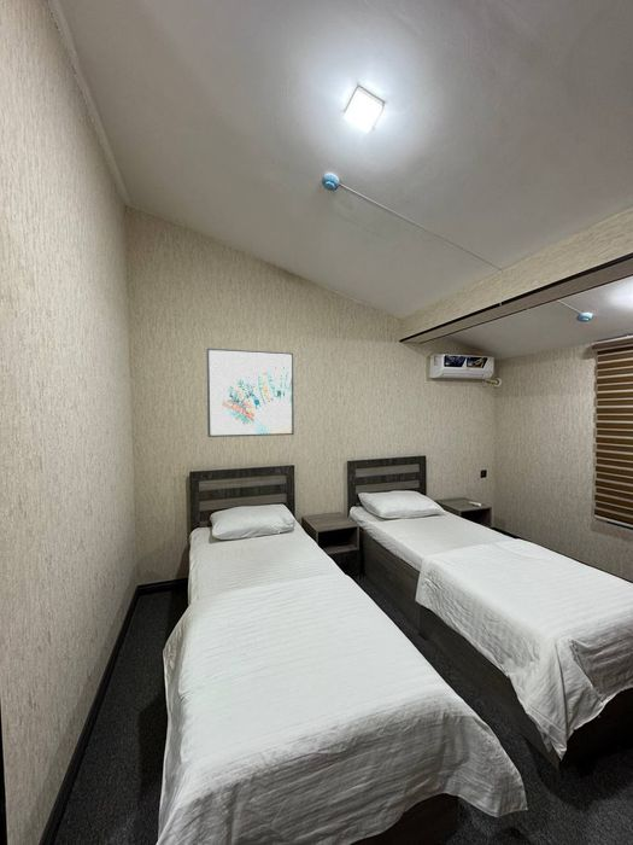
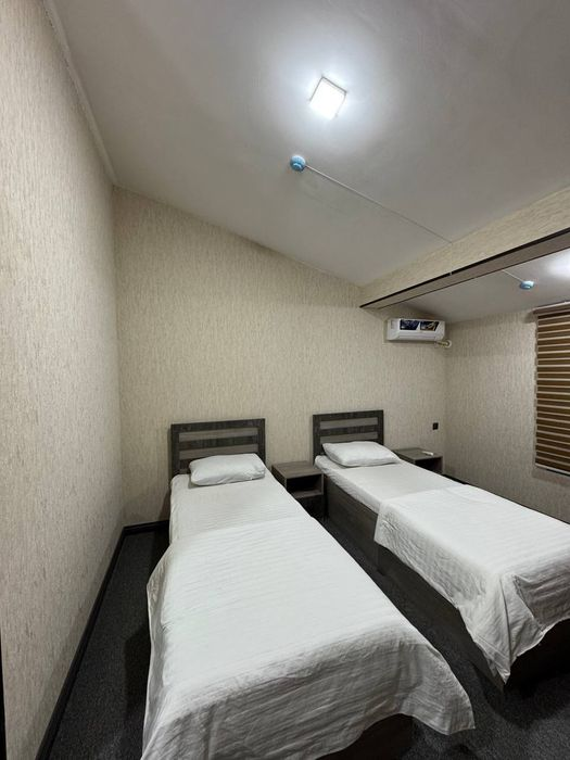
- wall art [205,348,295,438]
